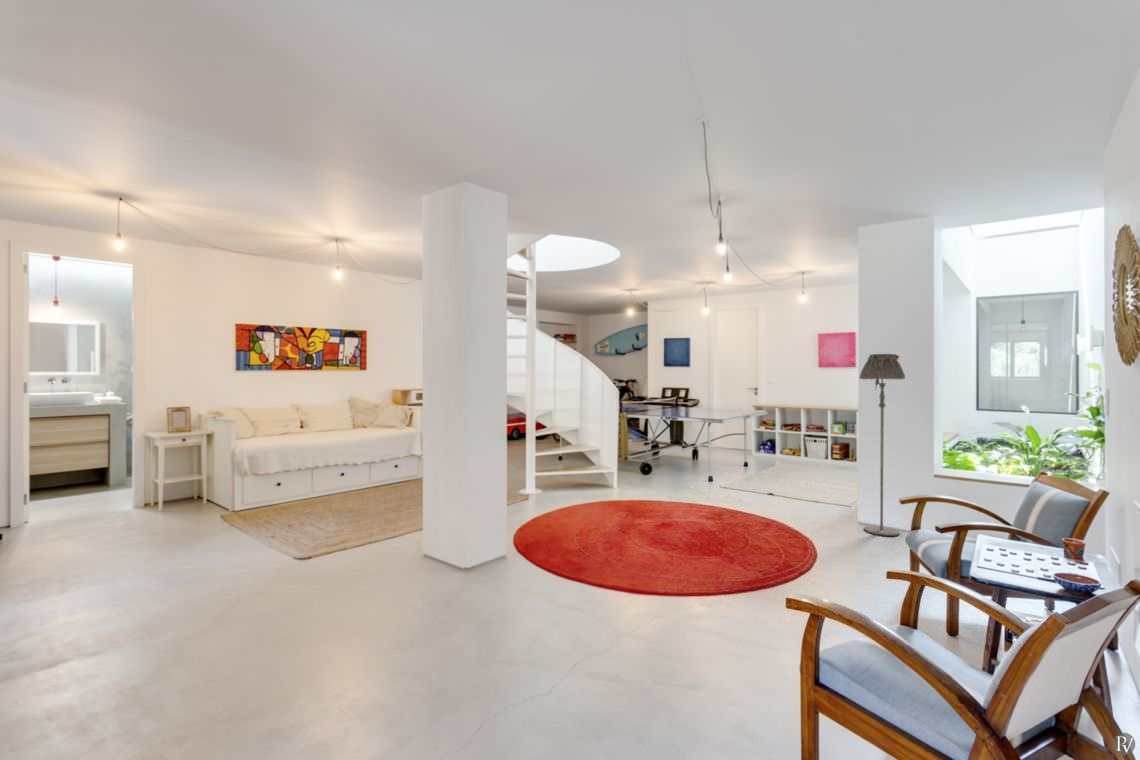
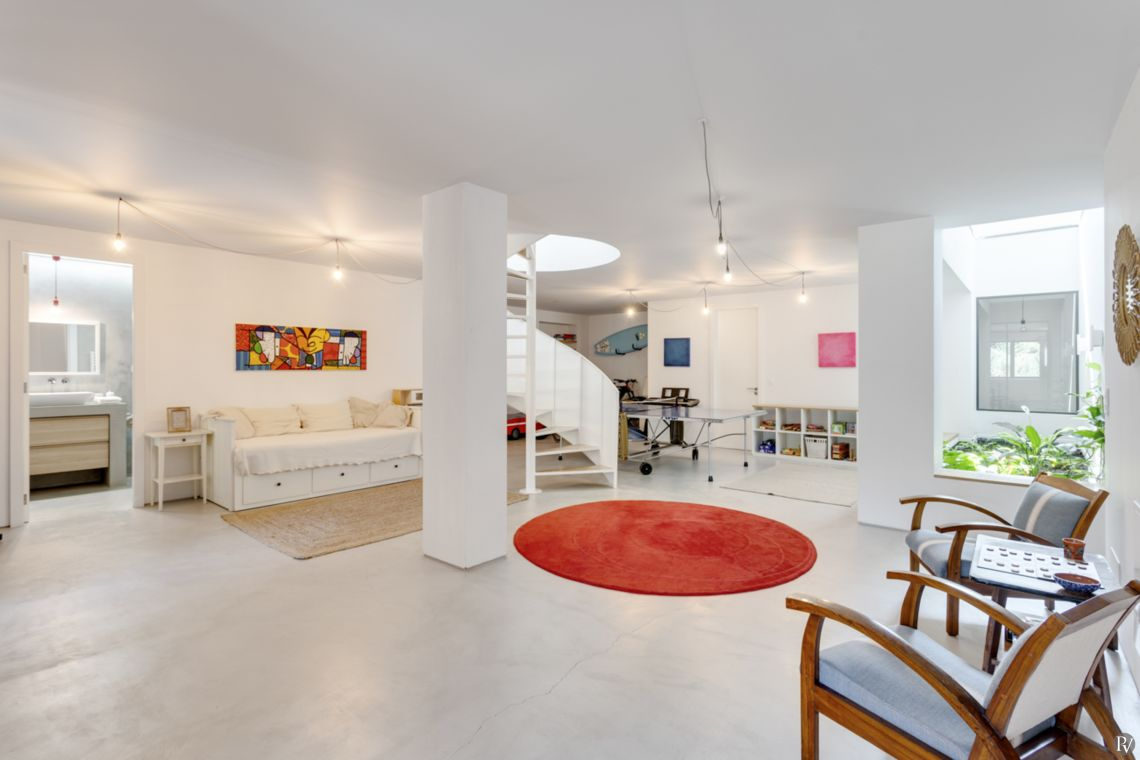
- floor lamp [859,353,906,537]
